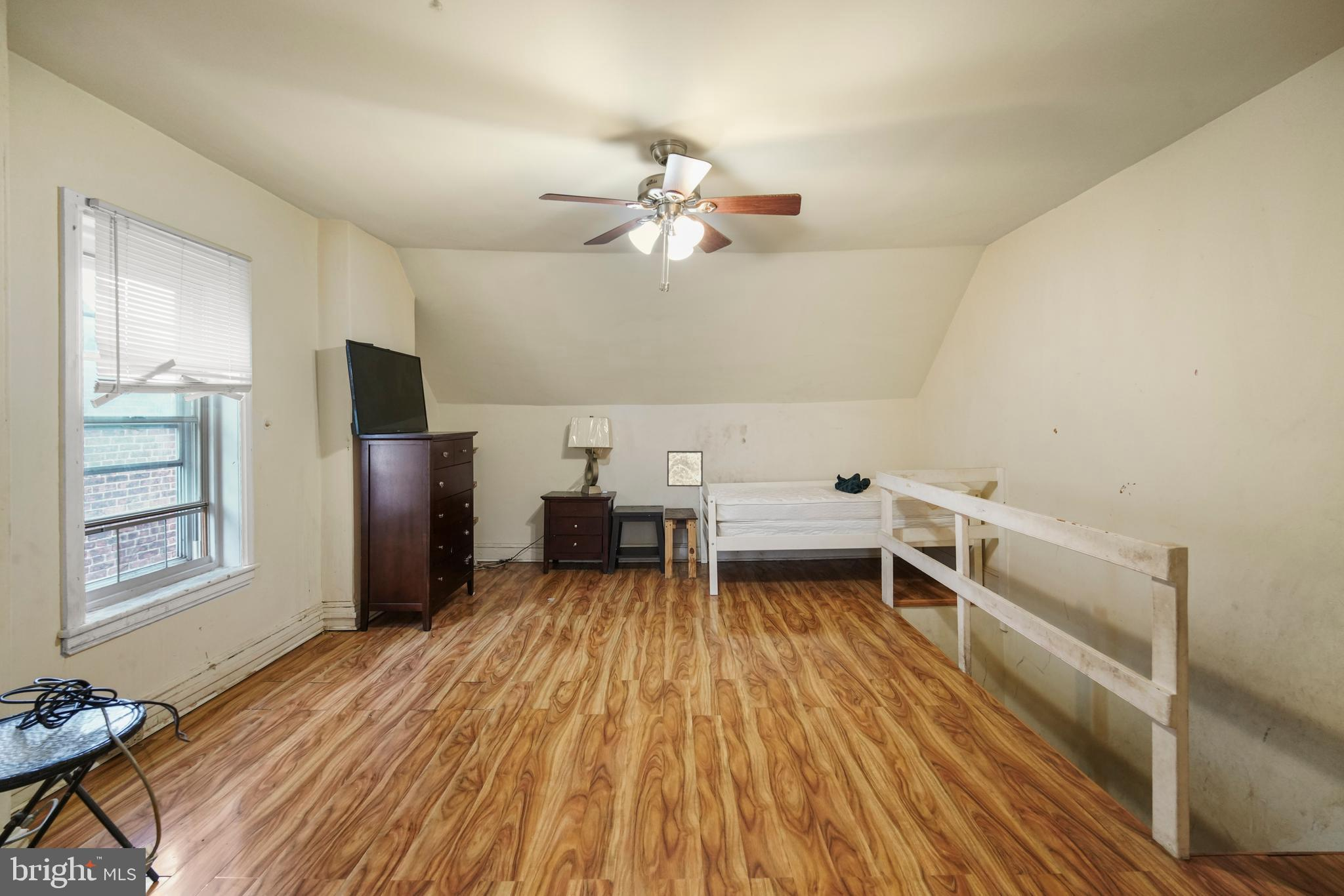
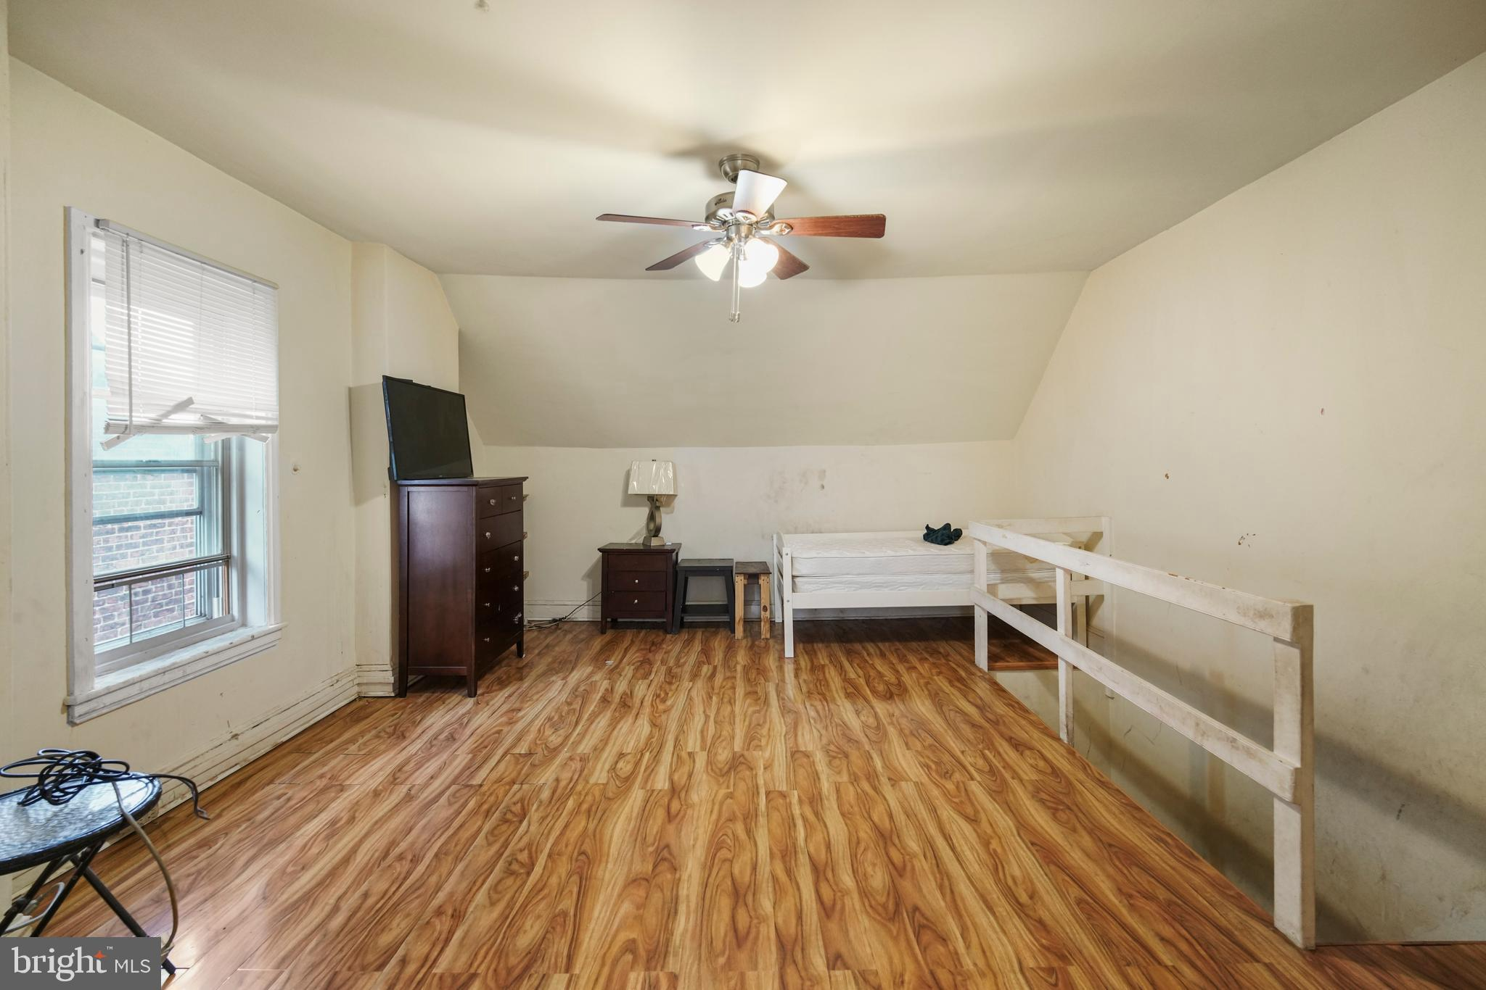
- wall art [667,451,703,487]
